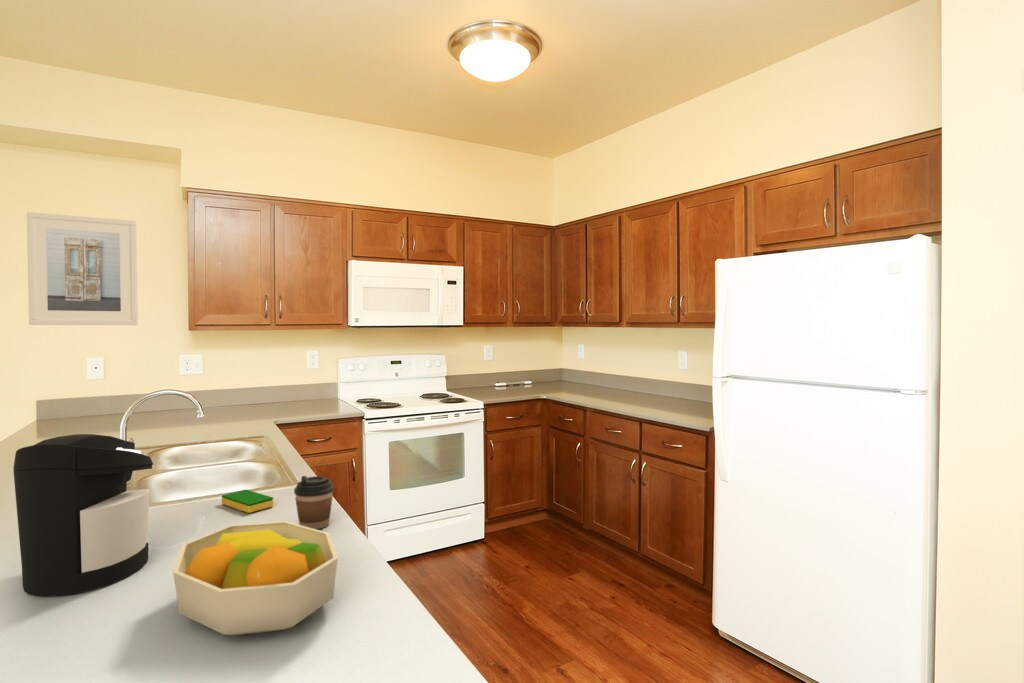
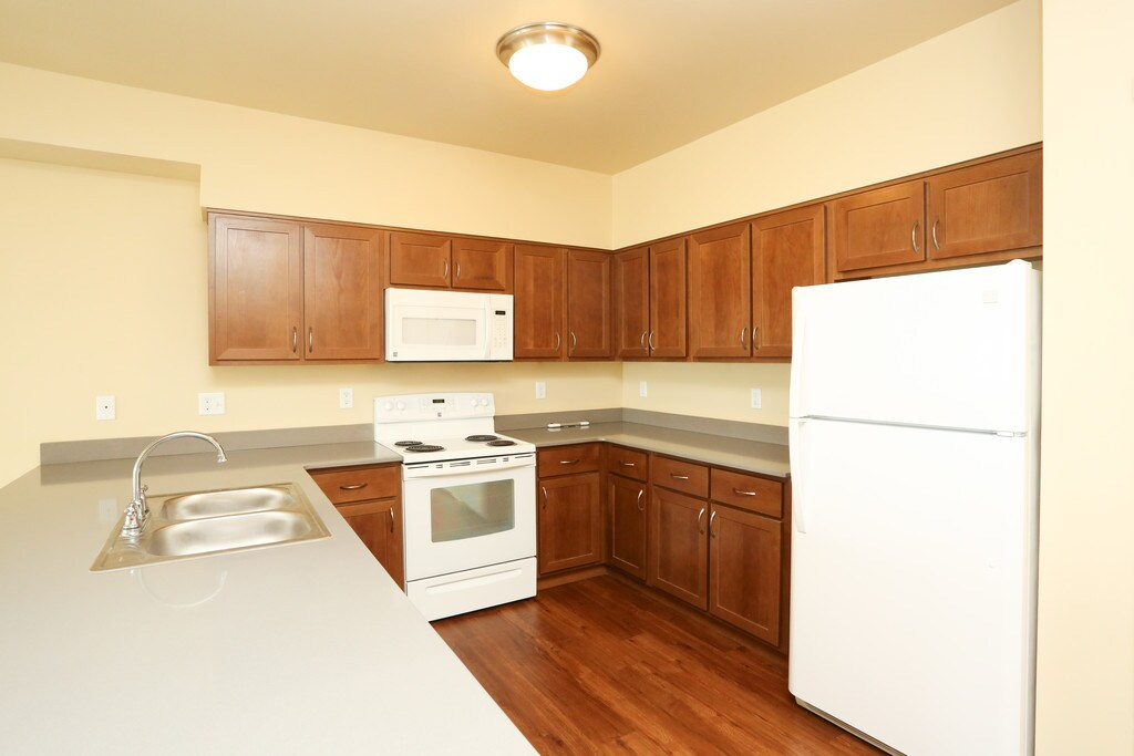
- coffee cup [293,475,335,530]
- dish sponge [221,489,274,514]
- coffee maker [12,433,154,597]
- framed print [26,211,139,326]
- fruit bowl [172,520,339,636]
